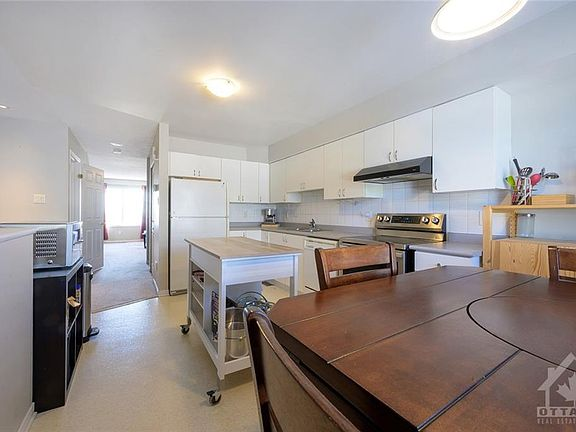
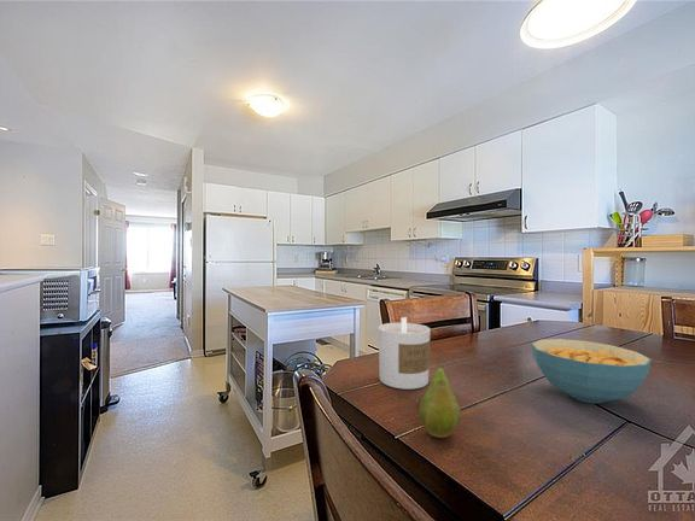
+ cereal bowl [531,338,653,404]
+ candle [378,316,432,391]
+ fruit [417,357,462,439]
